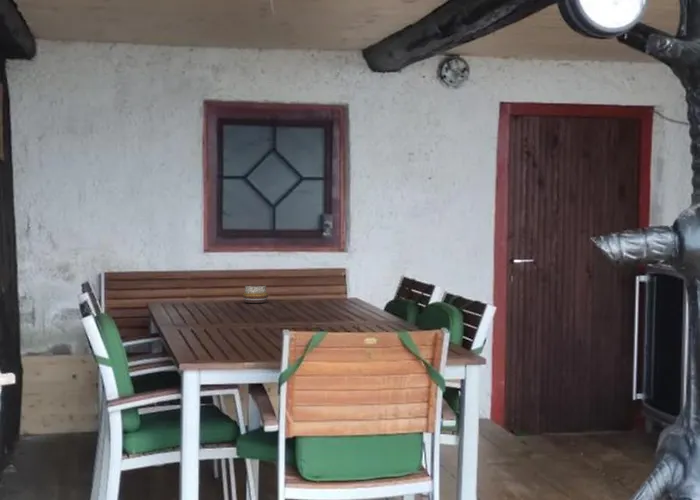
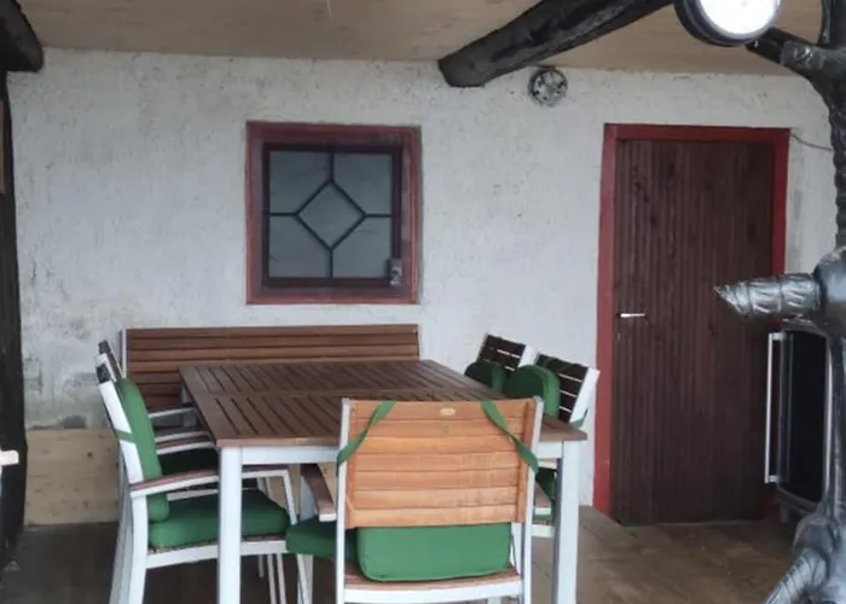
- decorative bowl [242,283,269,304]
